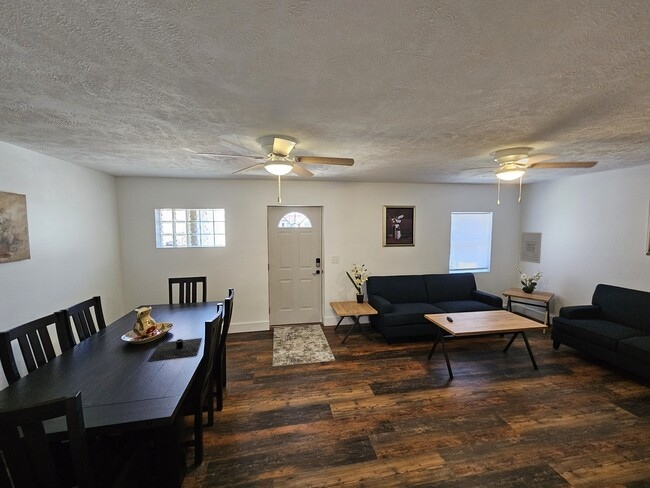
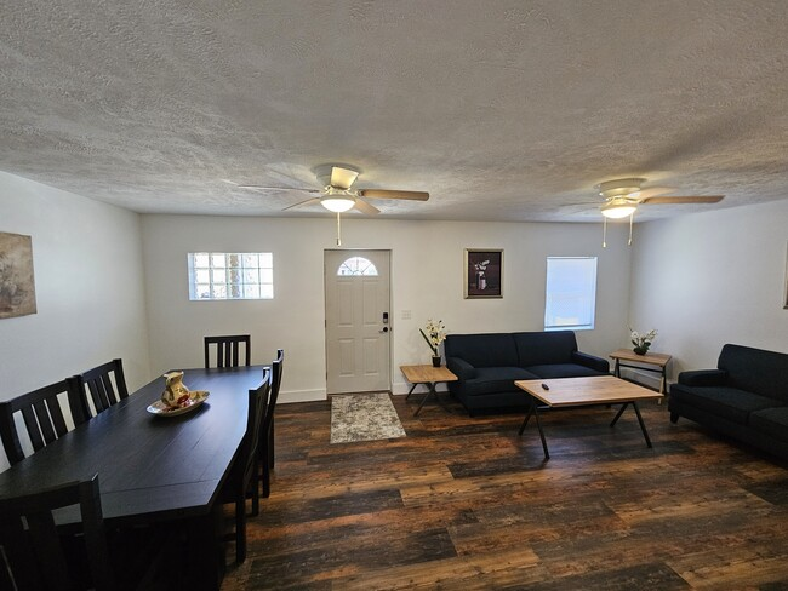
- wall art [519,231,543,264]
- placemat [147,337,203,363]
